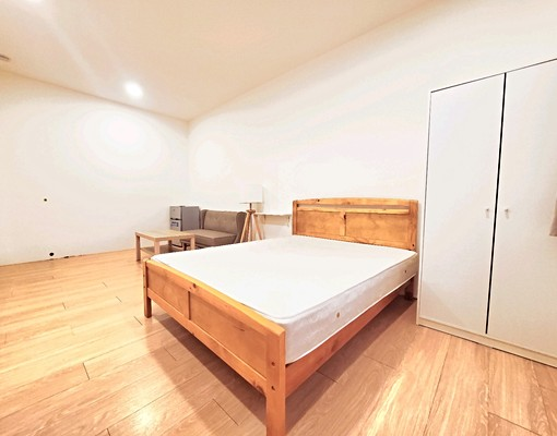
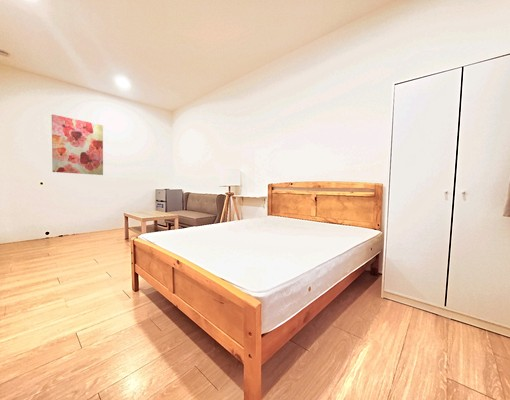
+ wall art [51,113,104,176]
